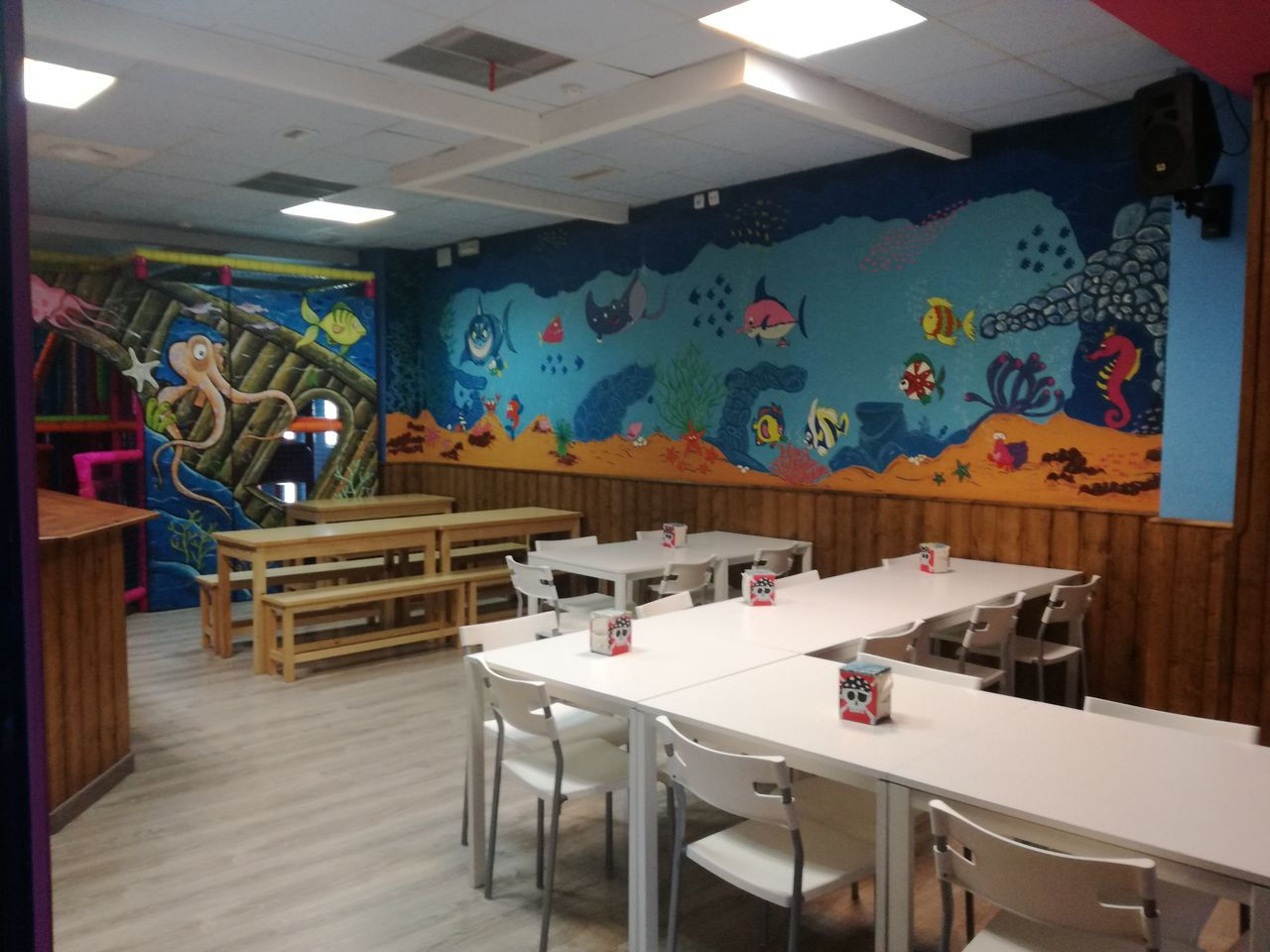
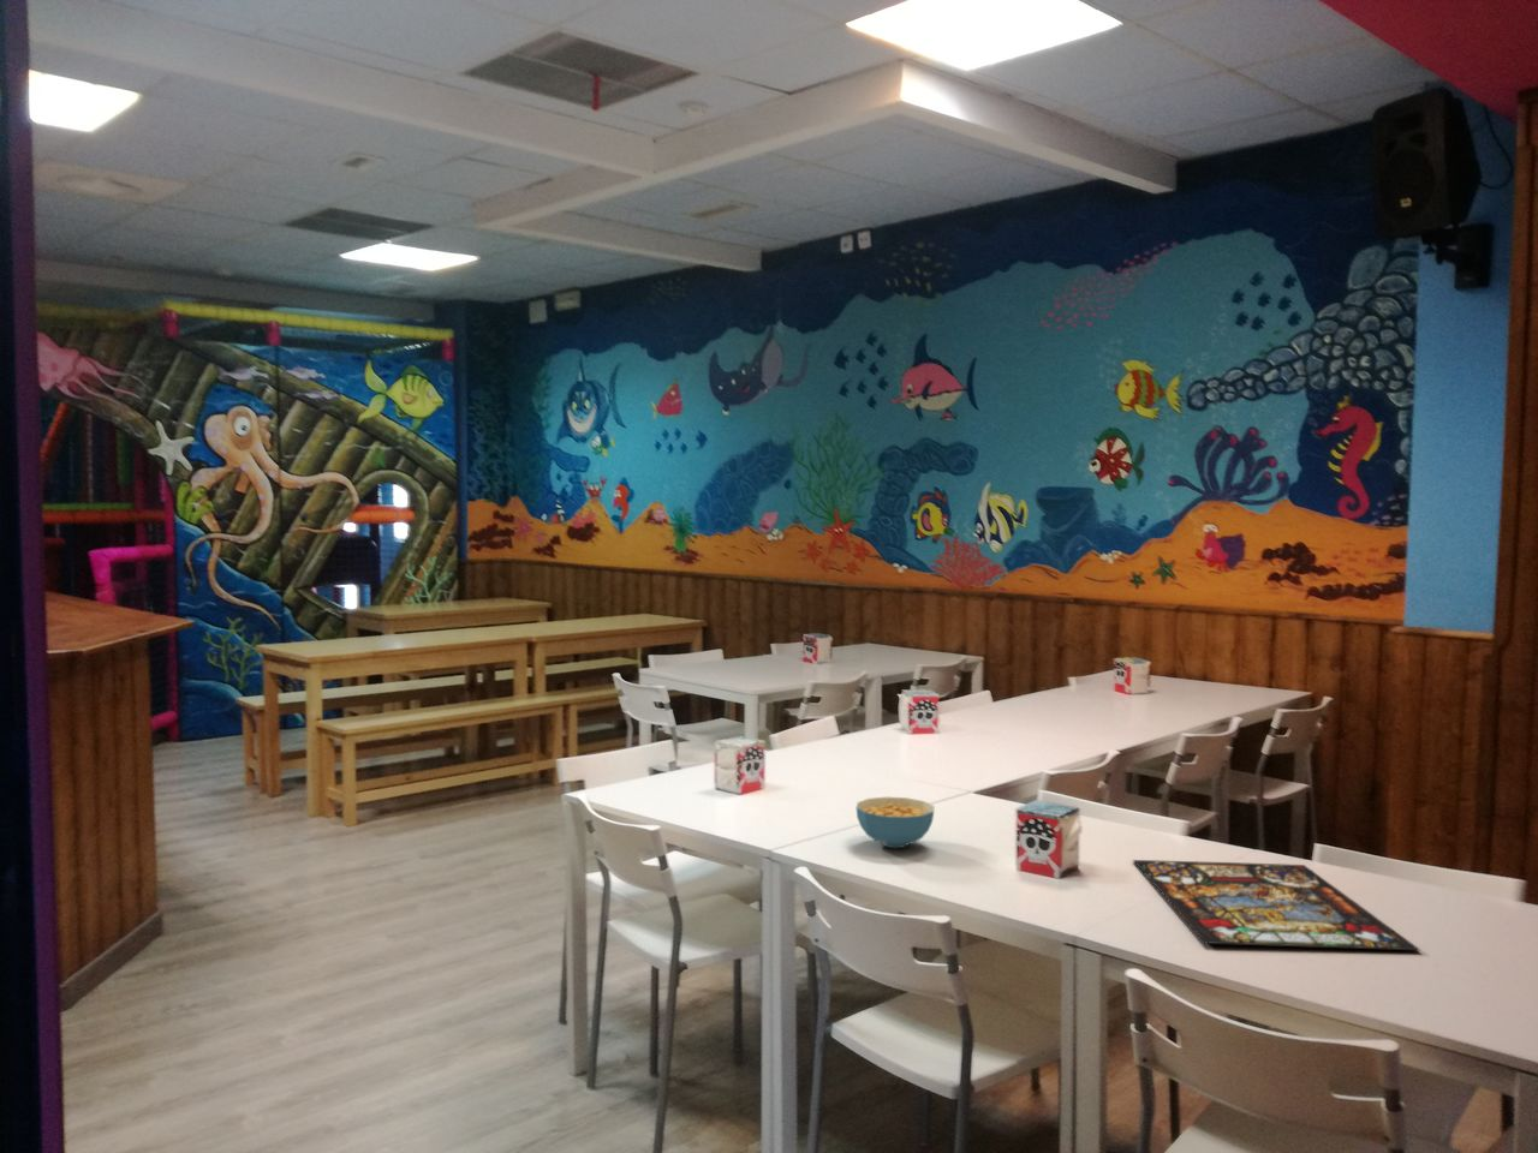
+ cereal bowl [855,796,935,849]
+ stained glass panel [1132,859,1421,951]
